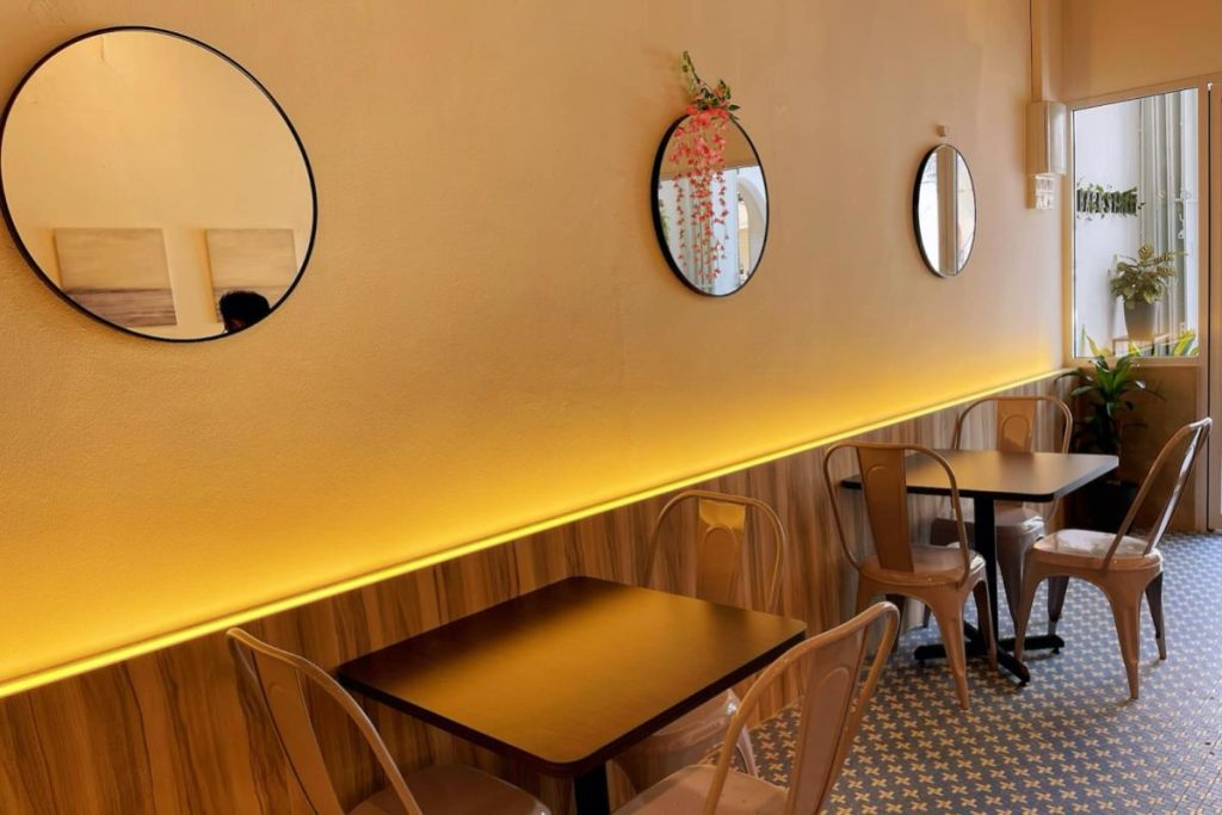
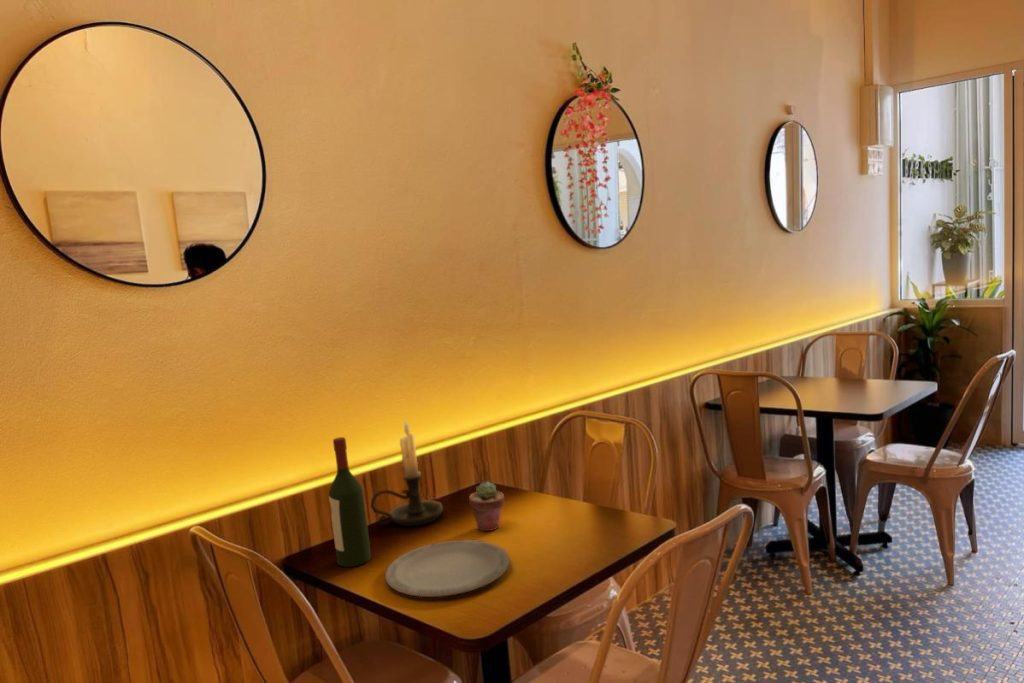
+ potted succulent [468,480,505,532]
+ candle holder [370,418,444,527]
+ wine bottle [328,436,372,568]
+ plate [384,539,511,598]
